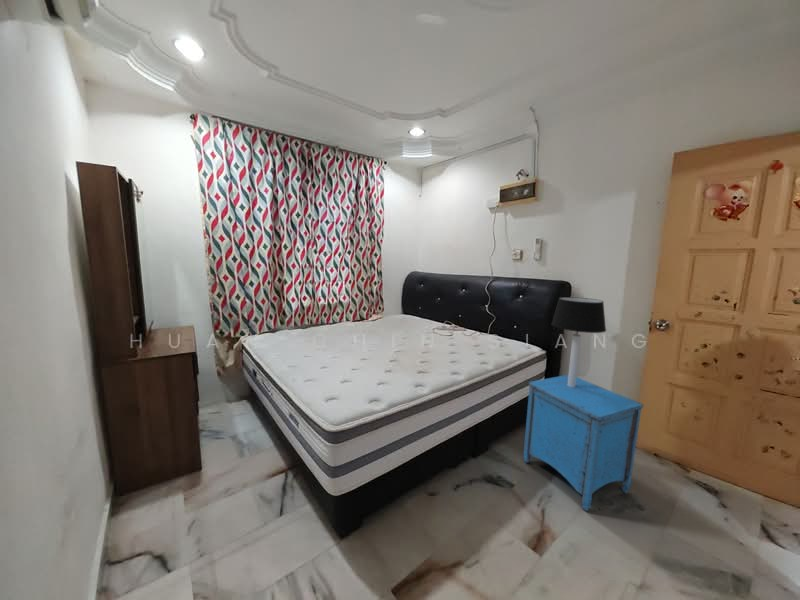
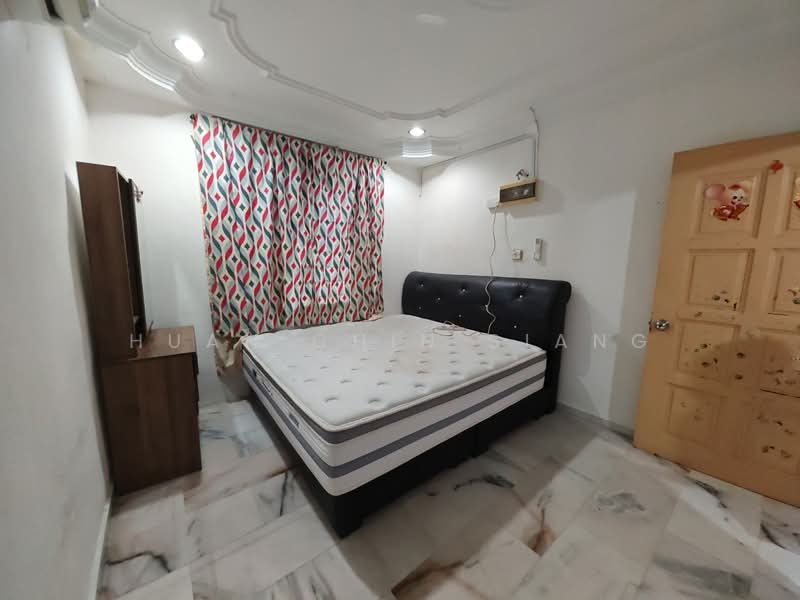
- table lamp [550,296,607,387]
- nightstand [523,374,644,512]
